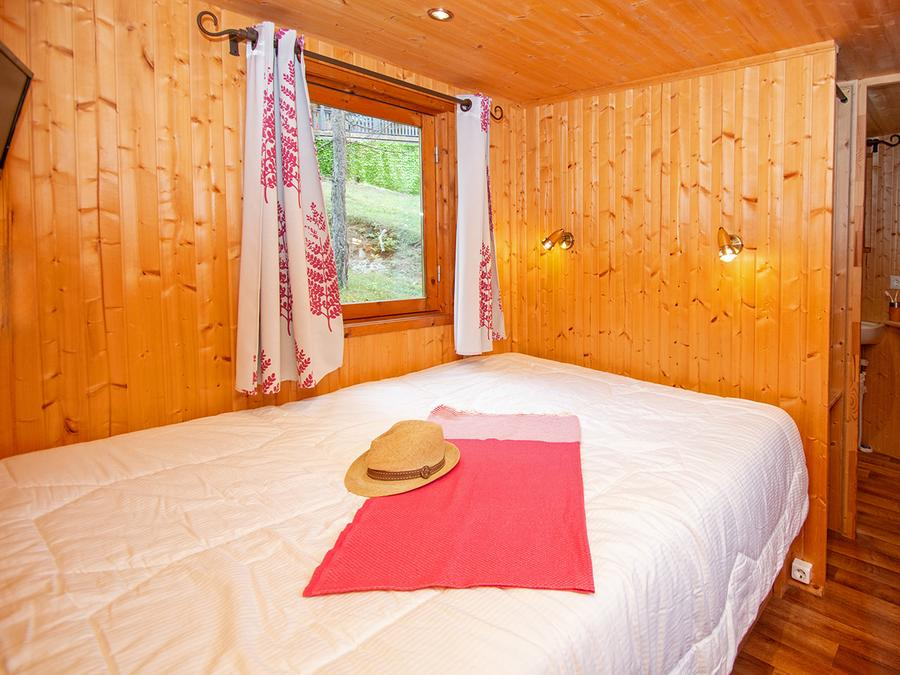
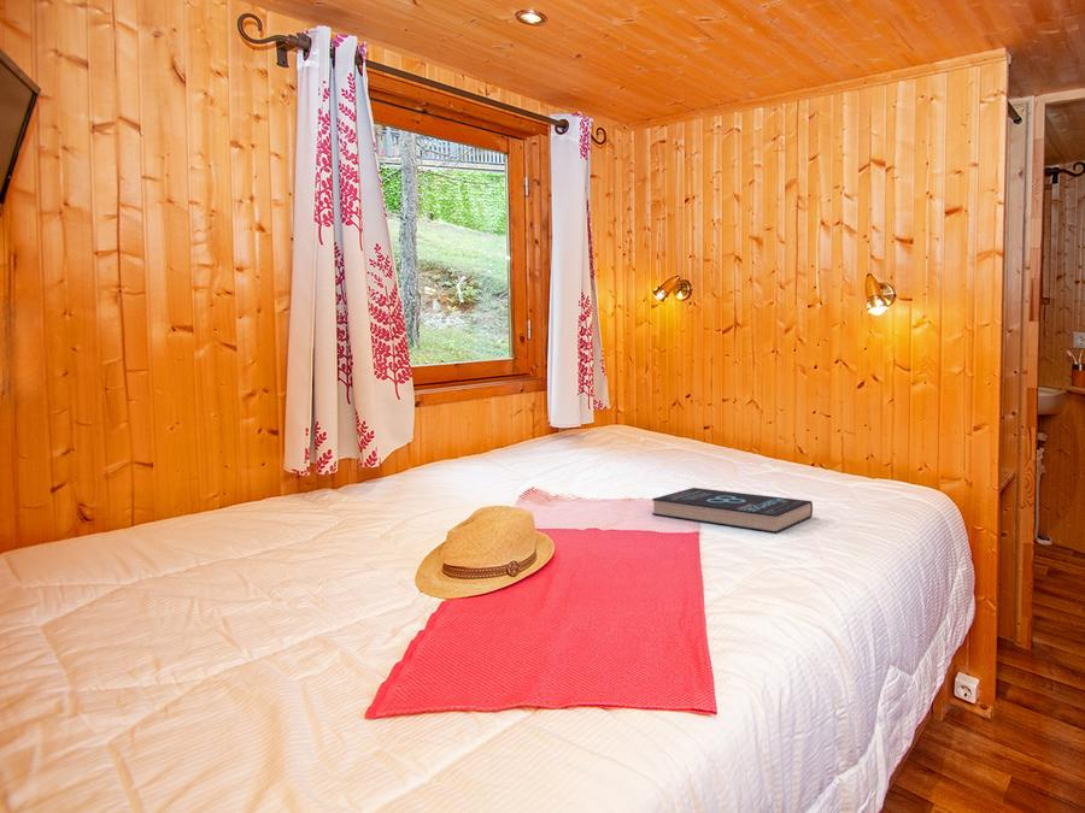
+ book [651,487,814,534]
